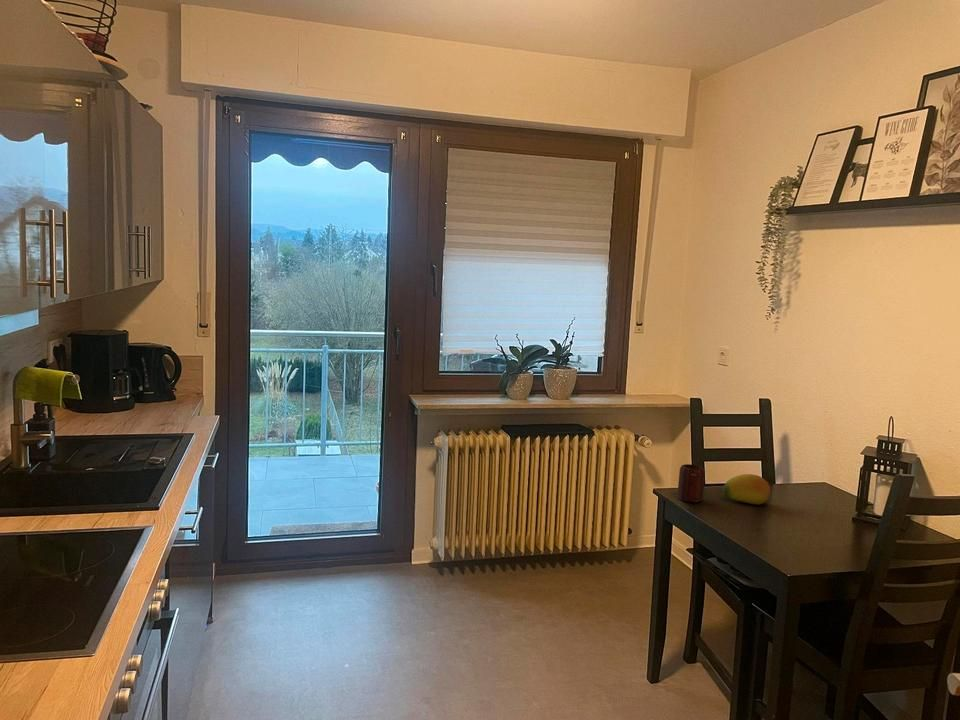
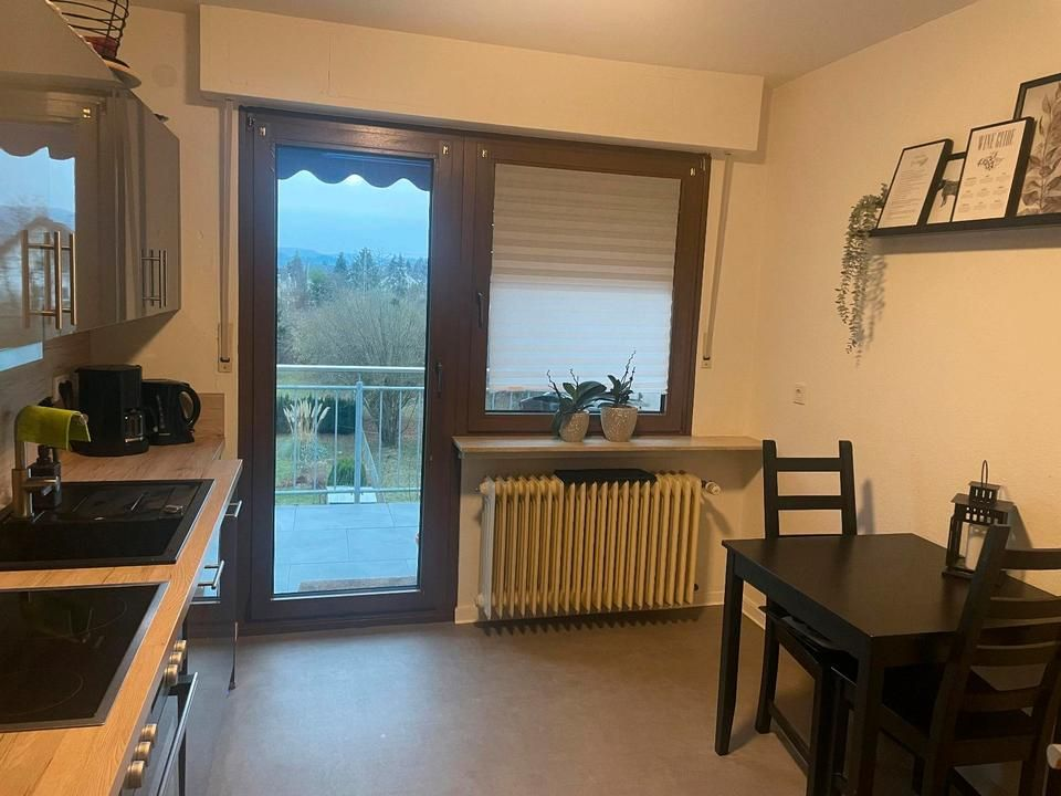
- fruit [722,473,772,505]
- mug [677,463,706,503]
